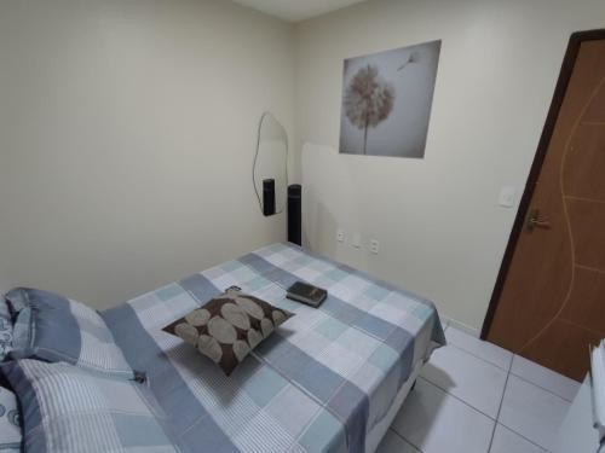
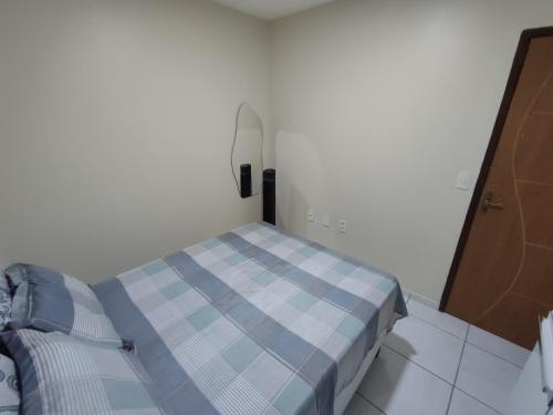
- hardback book [284,280,329,309]
- decorative pillow [160,285,298,378]
- wall art [338,39,443,161]
